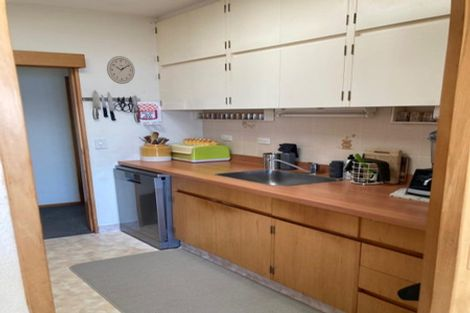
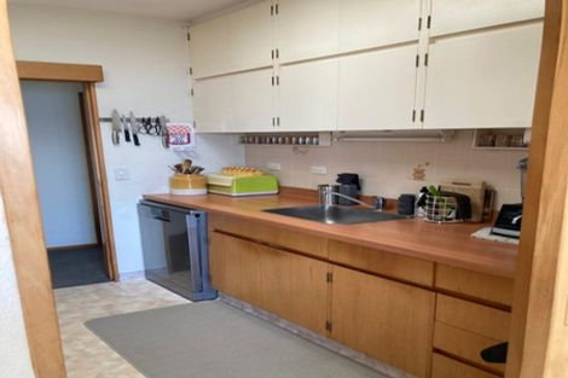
- wall clock [106,55,136,85]
